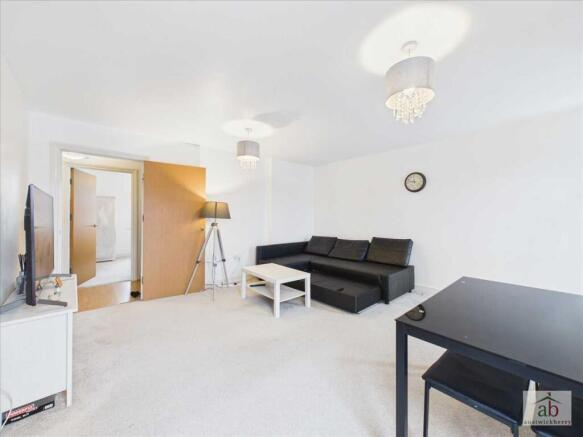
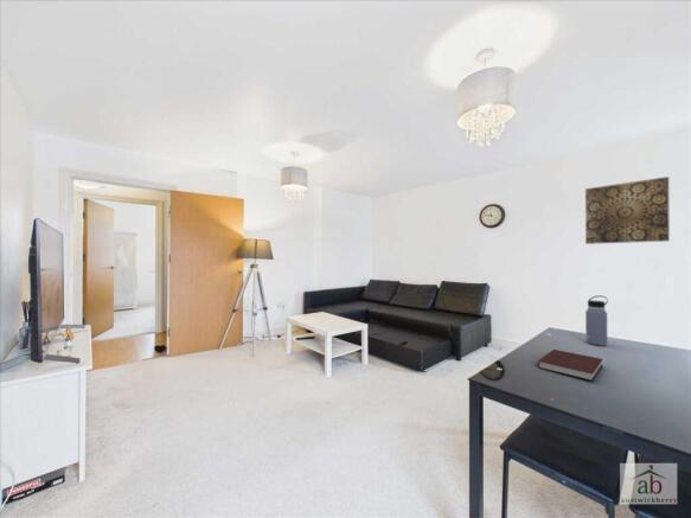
+ notebook [537,348,603,382]
+ water bottle [584,294,609,347]
+ wall art [584,175,671,245]
